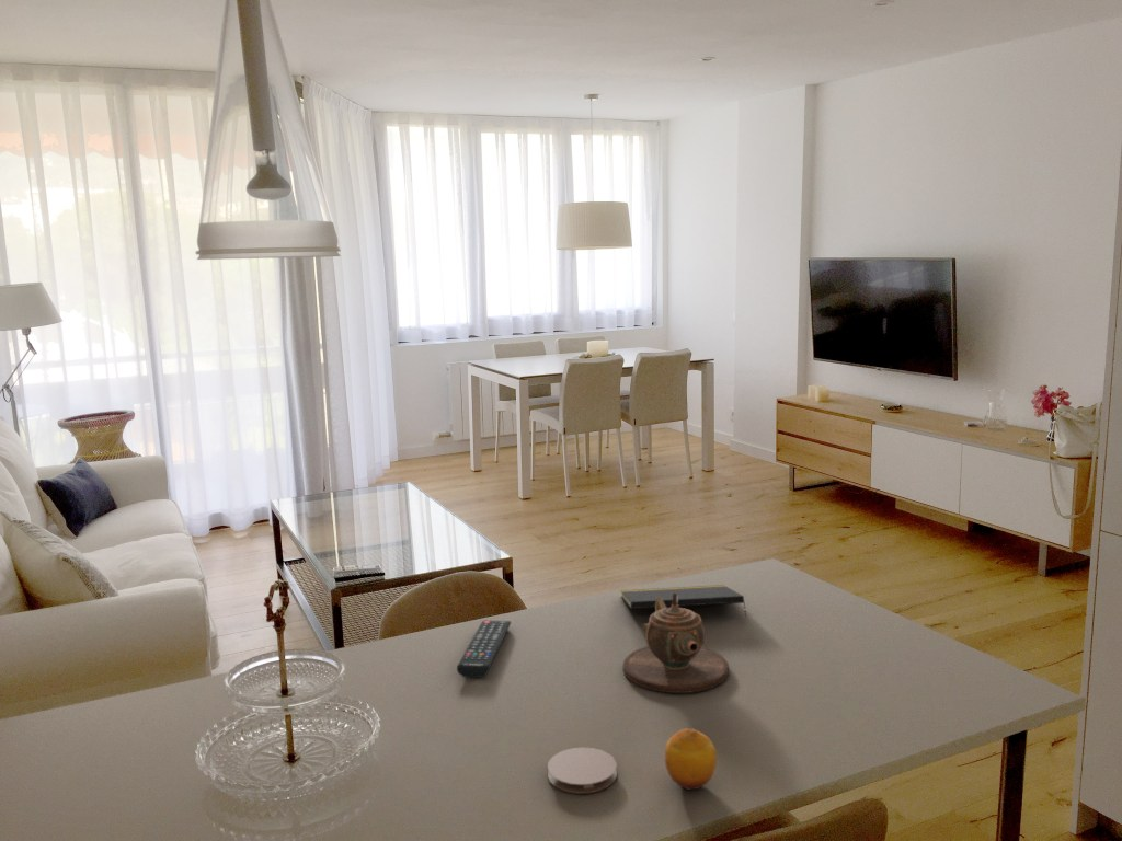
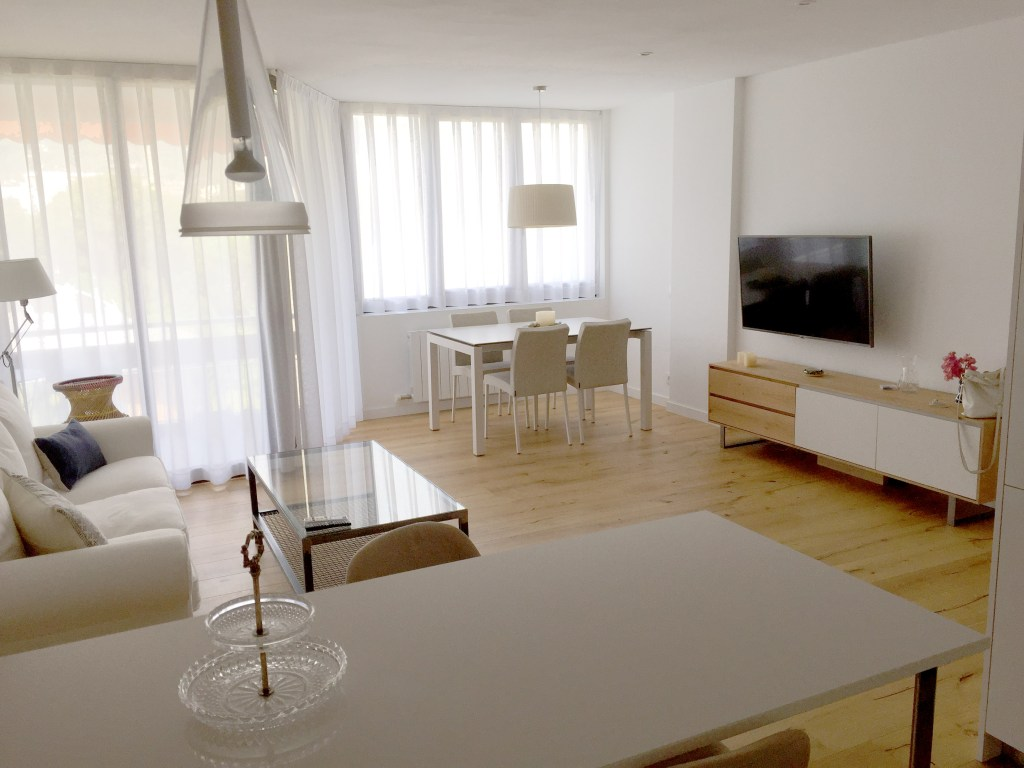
- fruit [664,727,718,791]
- teapot [622,592,730,694]
- remote control [456,620,512,679]
- notepad [619,584,748,619]
- coaster [547,746,618,795]
